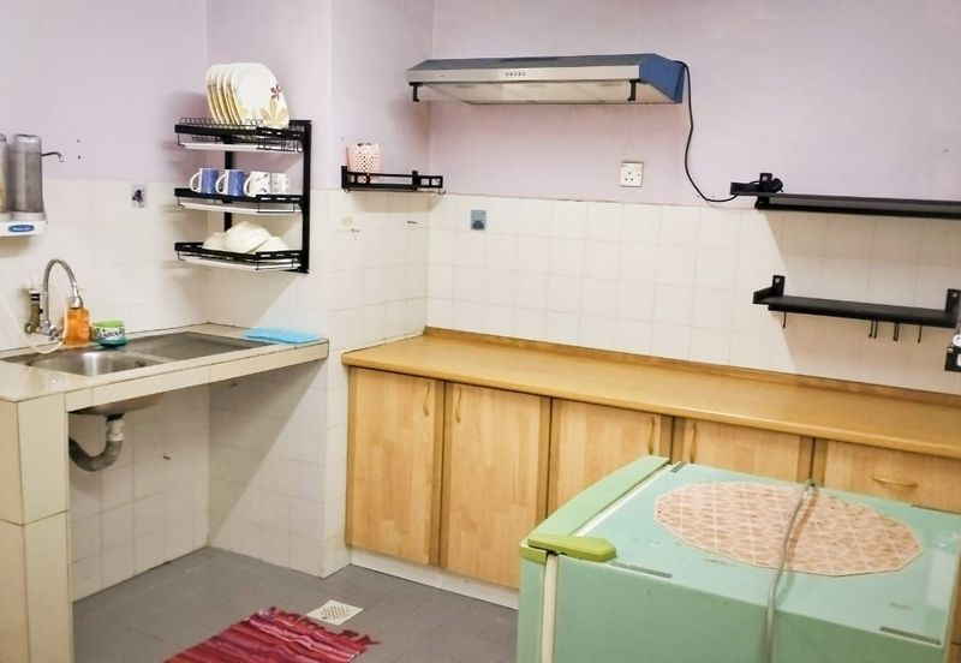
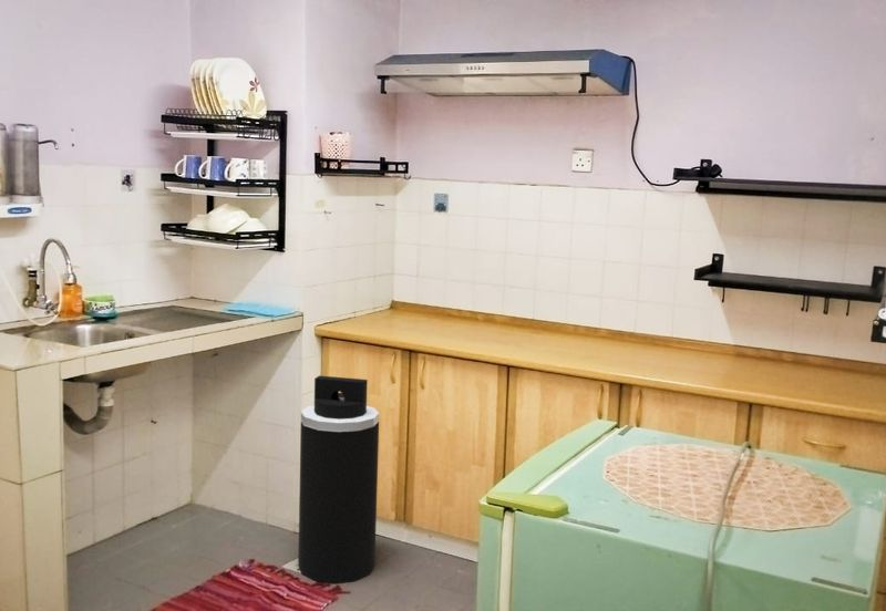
+ trash can [297,374,380,584]
